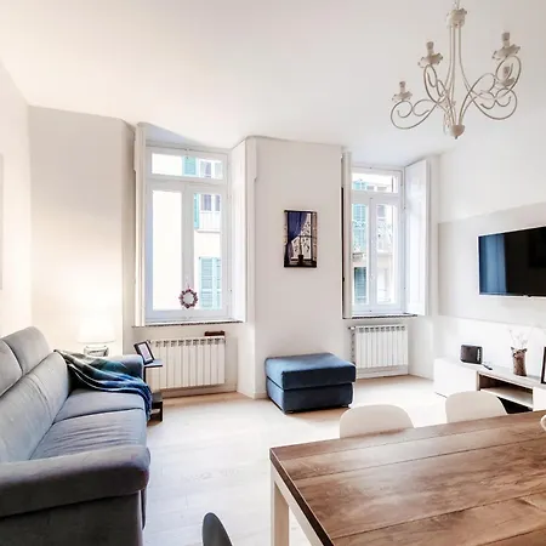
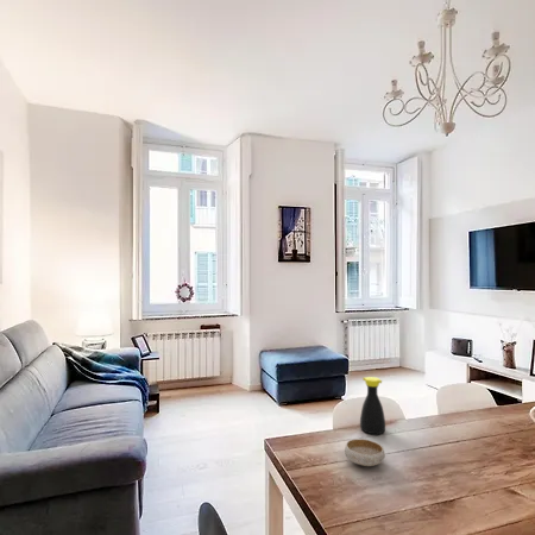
+ bowl [344,438,386,467]
+ bottle [359,376,386,435]
